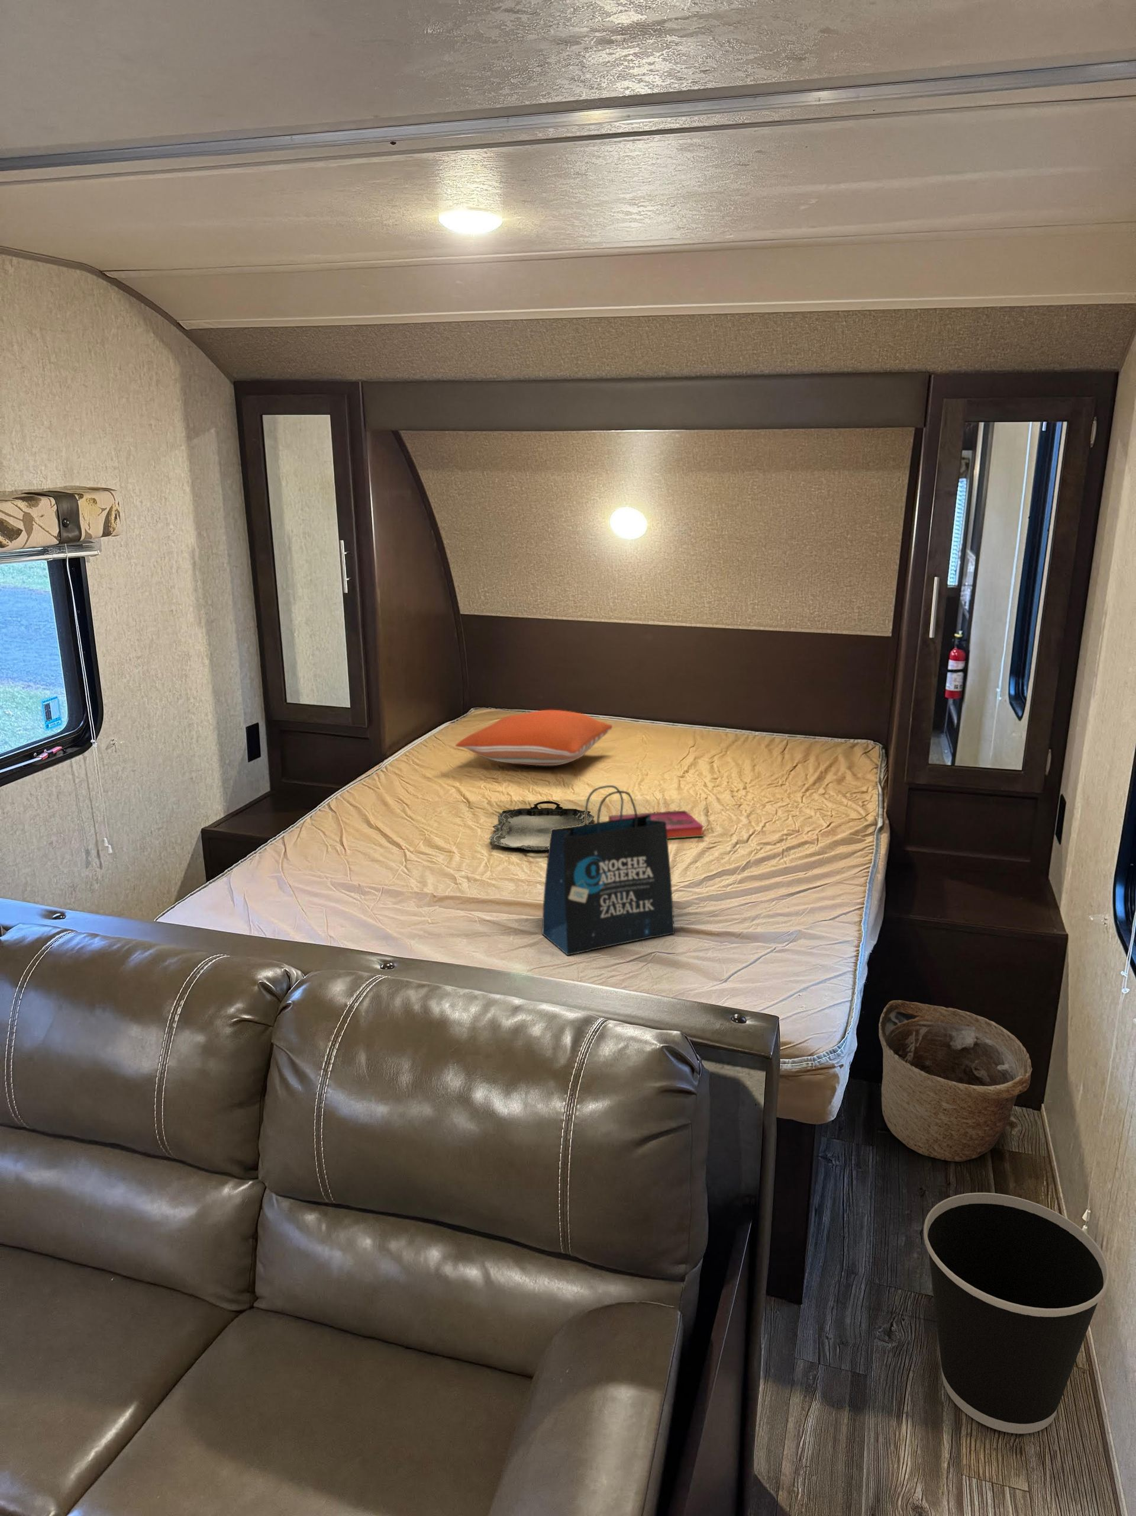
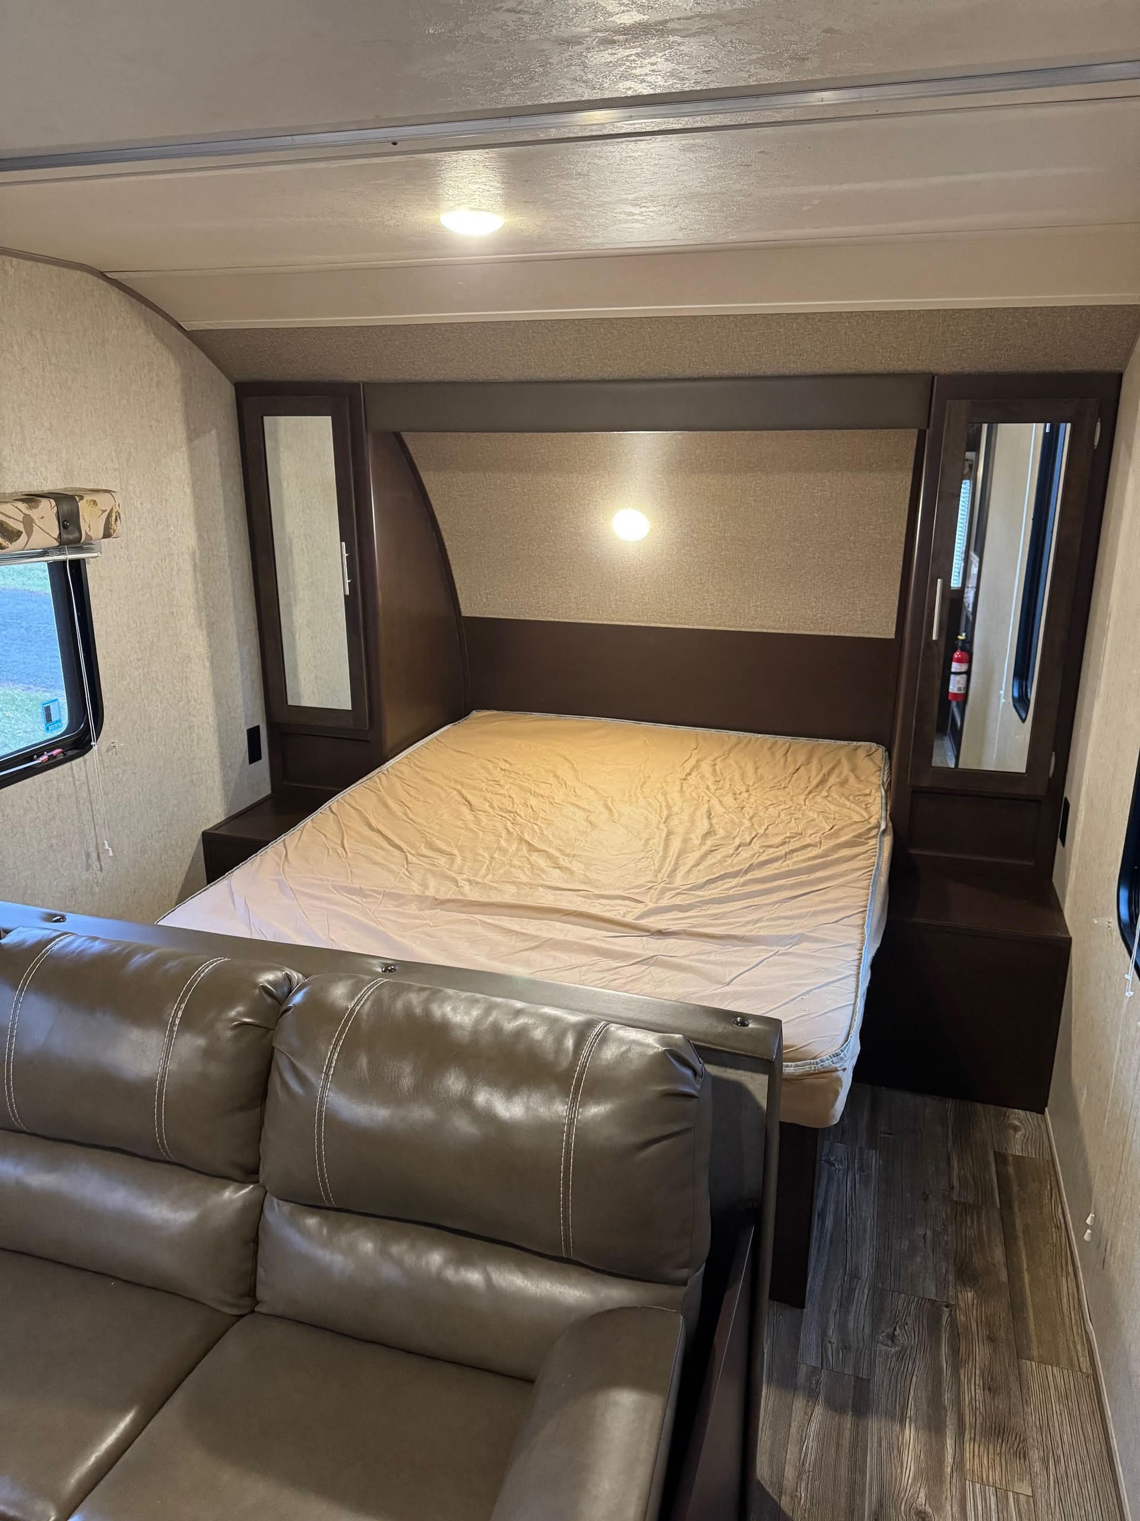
- pillow [455,709,613,766]
- hardback book [607,809,705,839]
- tote bag [542,784,675,956]
- serving tray [489,801,594,851]
- wastebasket [922,1193,1110,1435]
- basket [878,999,1032,1163]
